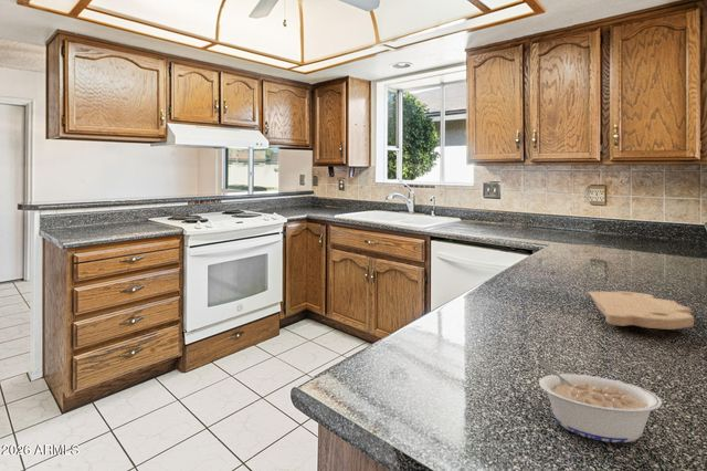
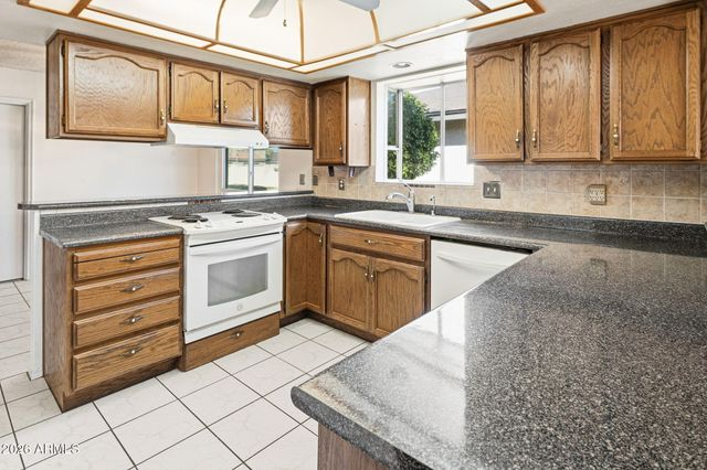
- legume [537,360,663,443]
- cutting board [587,291,695,331]
